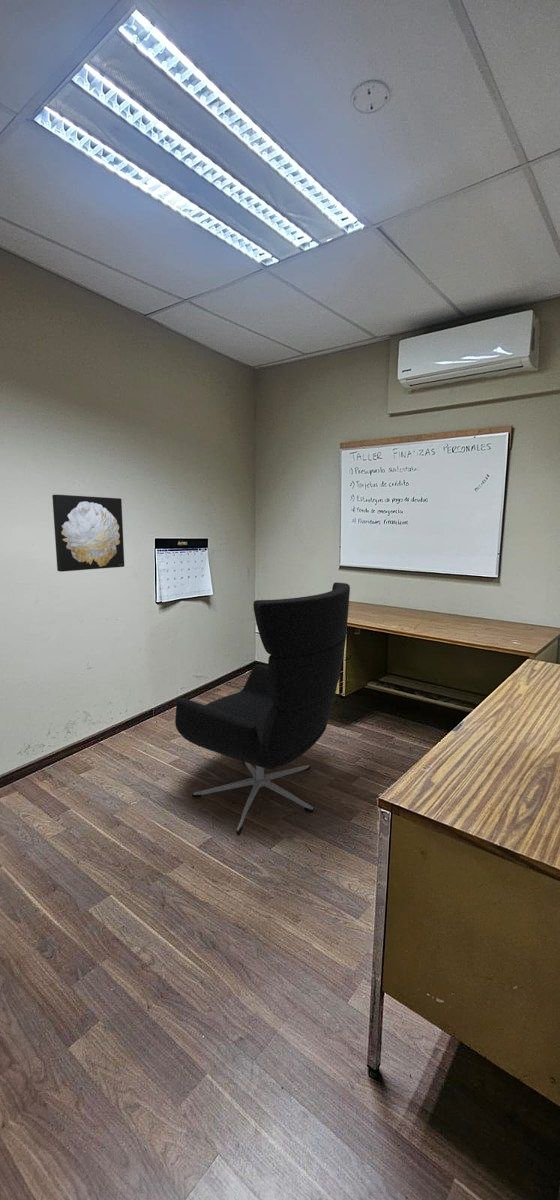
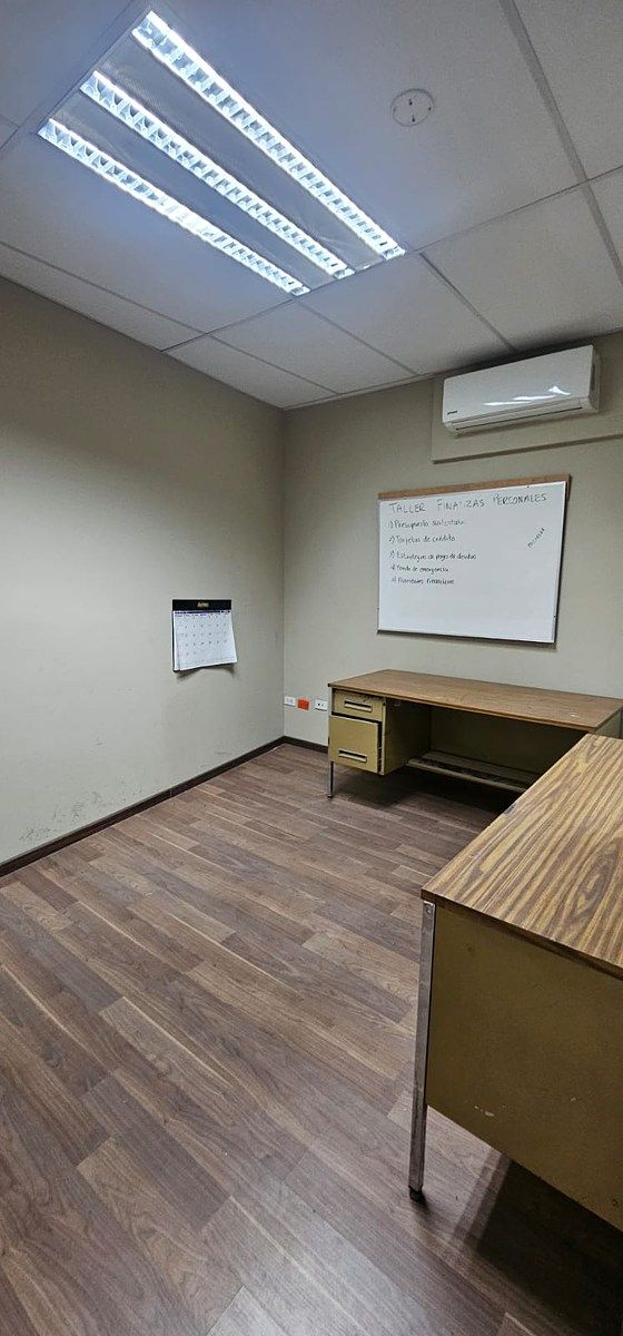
- wall art [51,494,125,573]
- office chair [174,582,351,835]
